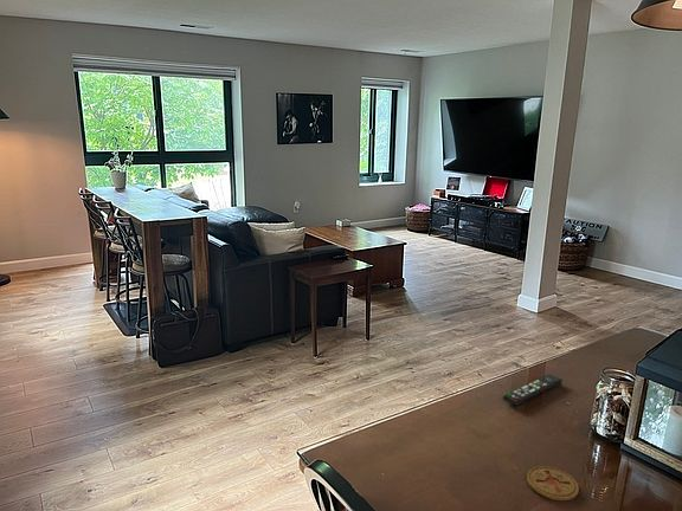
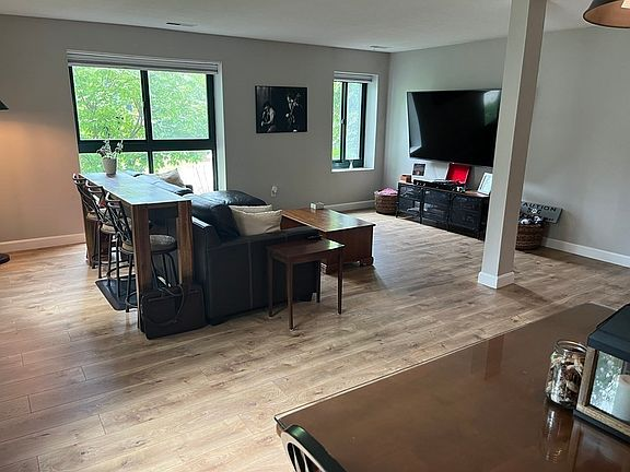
- coaster [526,465,580,502]
- remote control [502,373,564,407]
